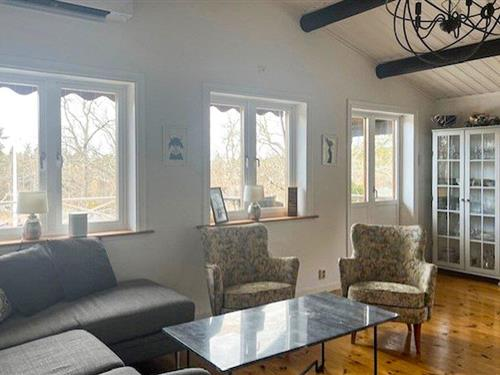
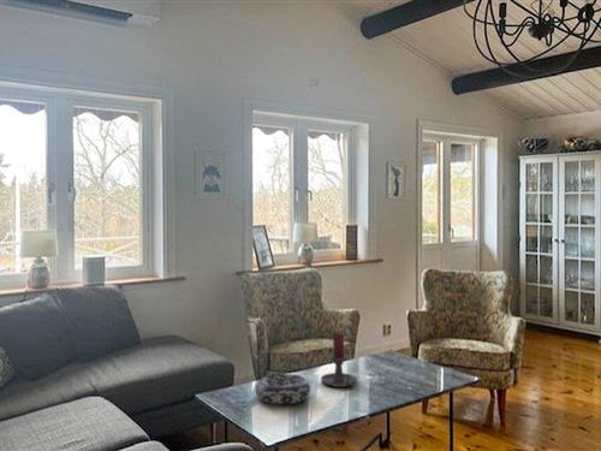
+ decorative bowl [255,373,311,405]
+ candle holder [320,332,358,388]
